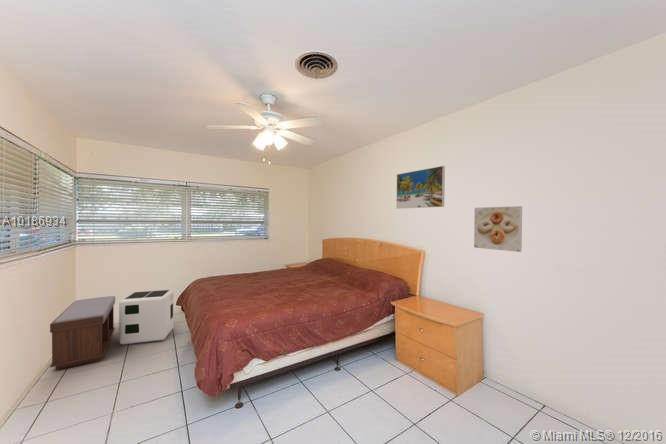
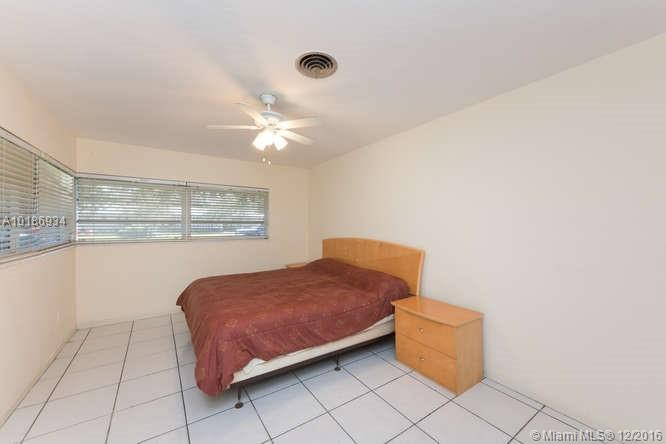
- bench [49,295,117,370]
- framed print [395,165,446,210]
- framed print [473,205,523,253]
- air purifier [118,289,175,345]
